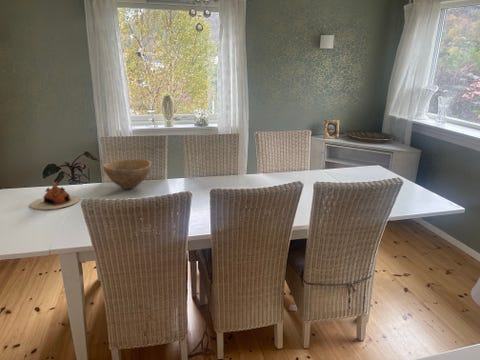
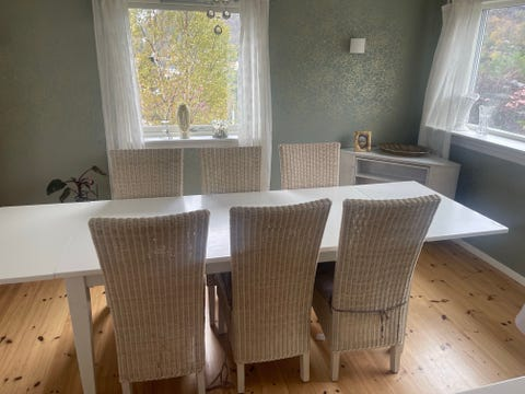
- teapot [29,182,81,210]
- bowl [102,158,152,190]
